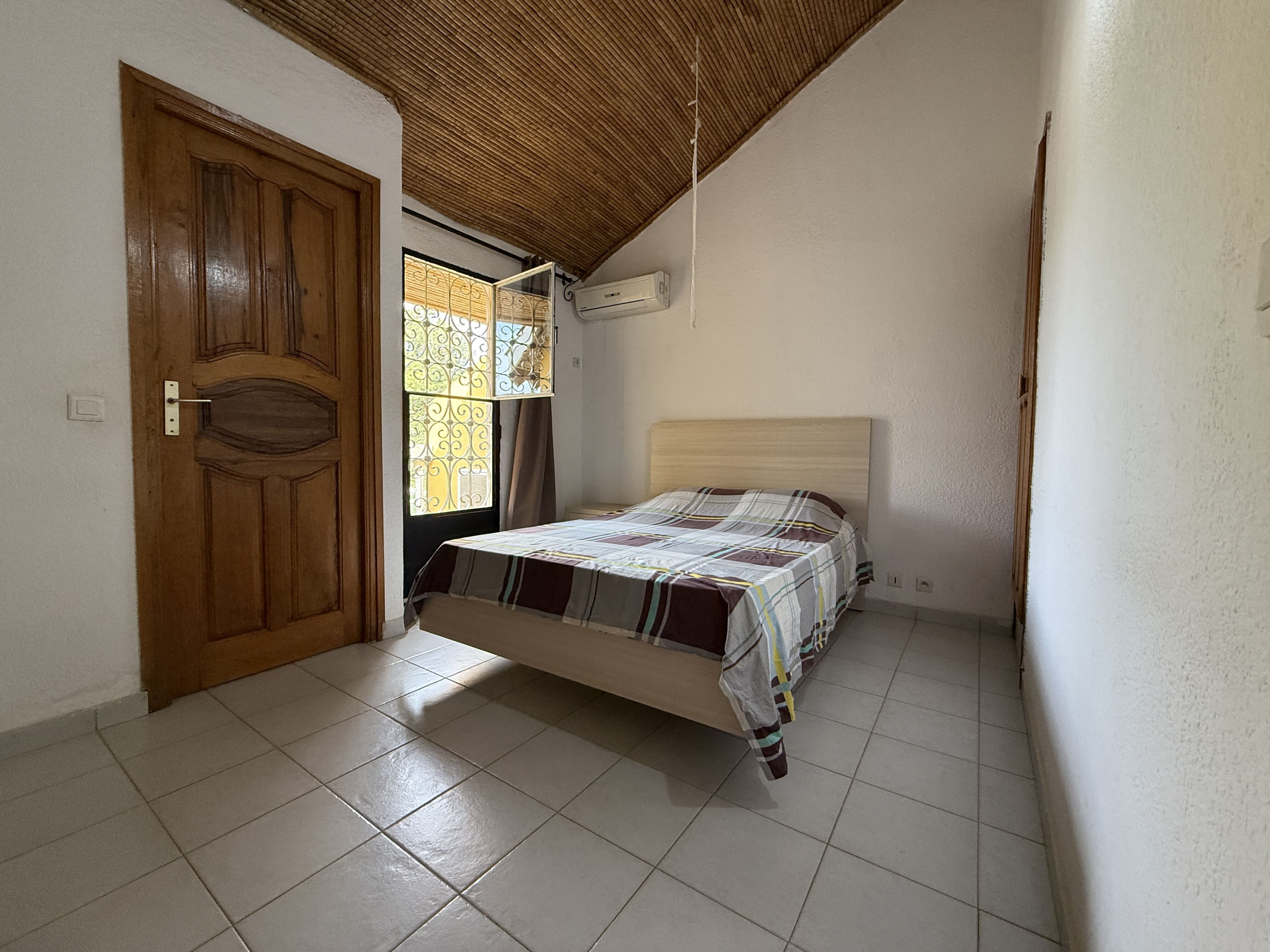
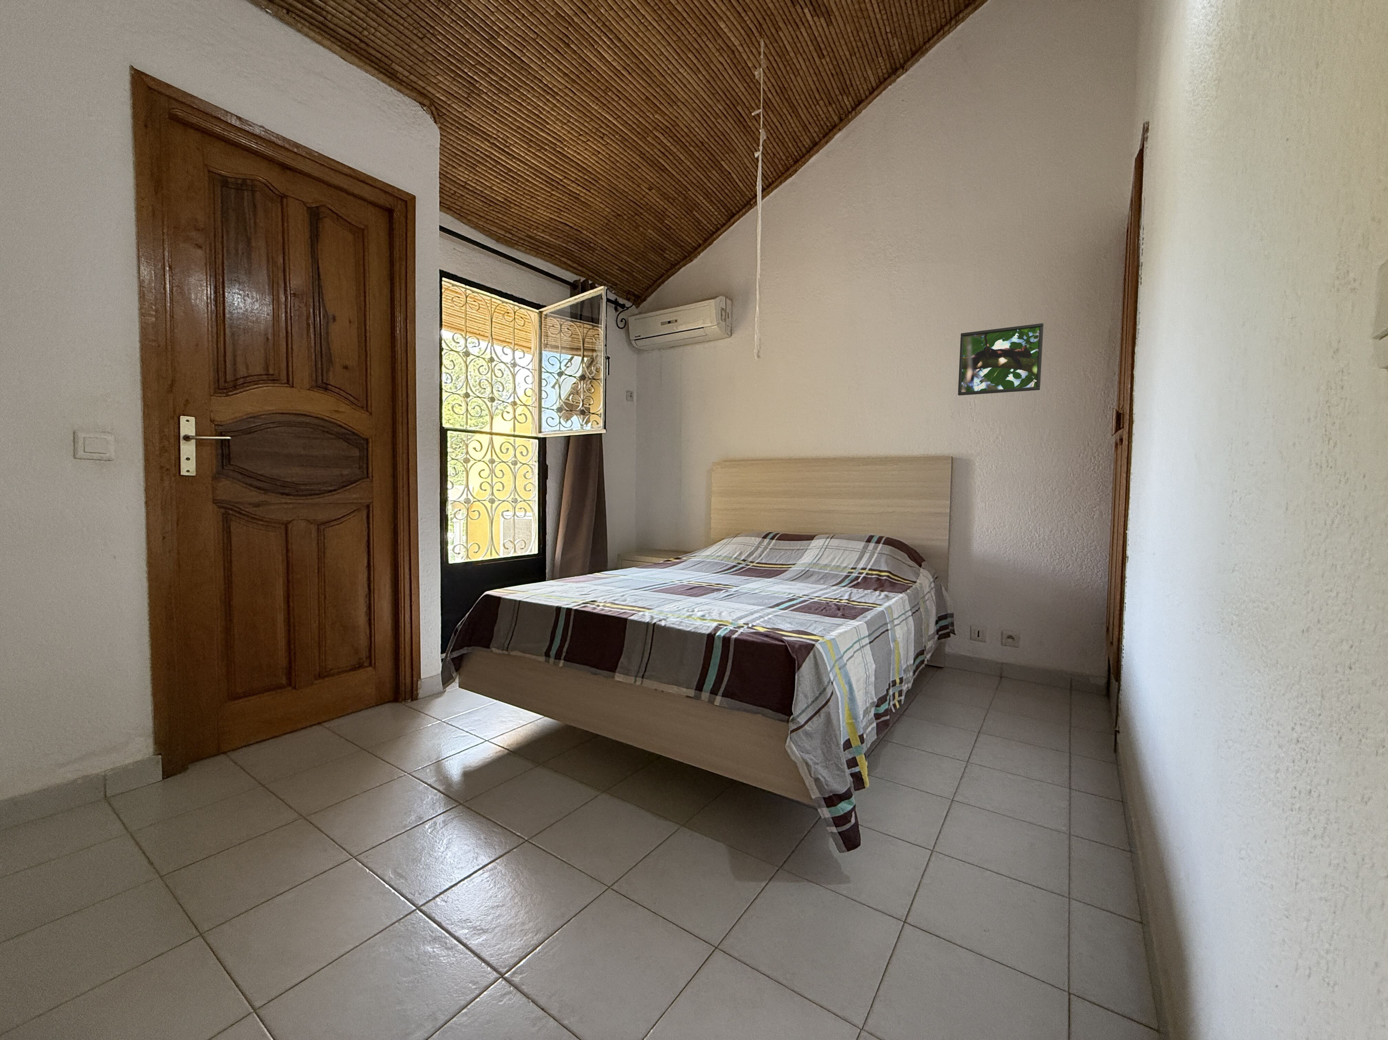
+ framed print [957,323,1044,395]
